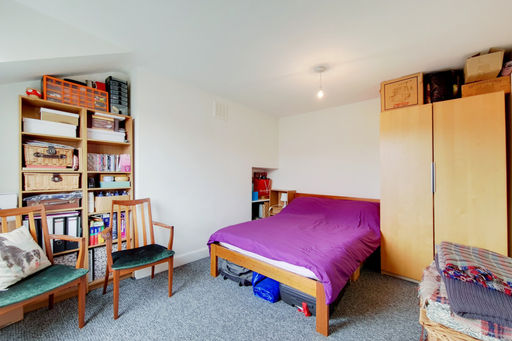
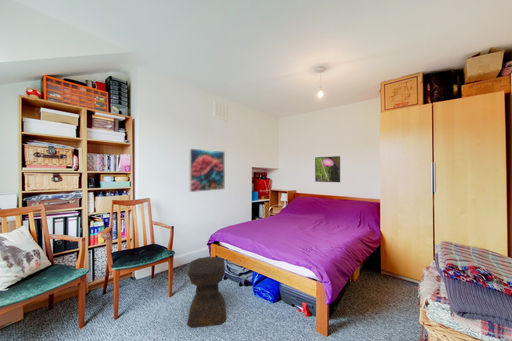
+ stool [186,256,227,329]
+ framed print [314,155,341,183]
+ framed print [188,148,226,193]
